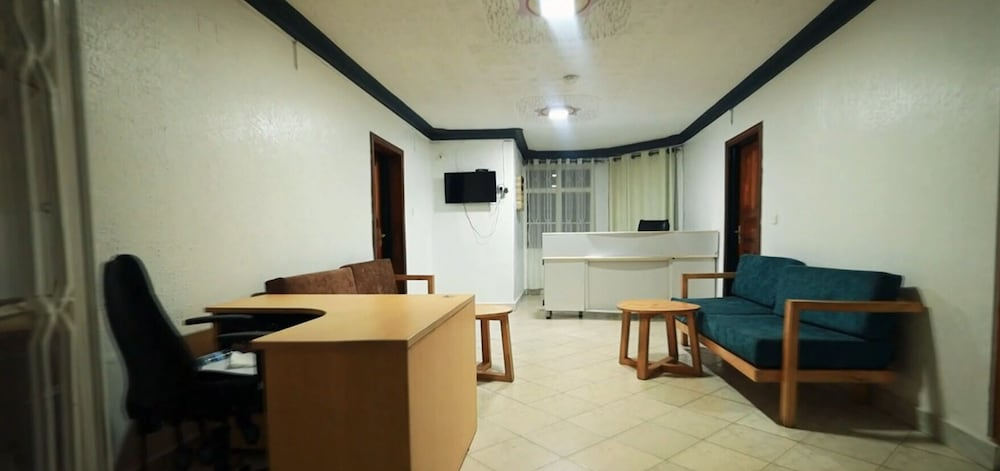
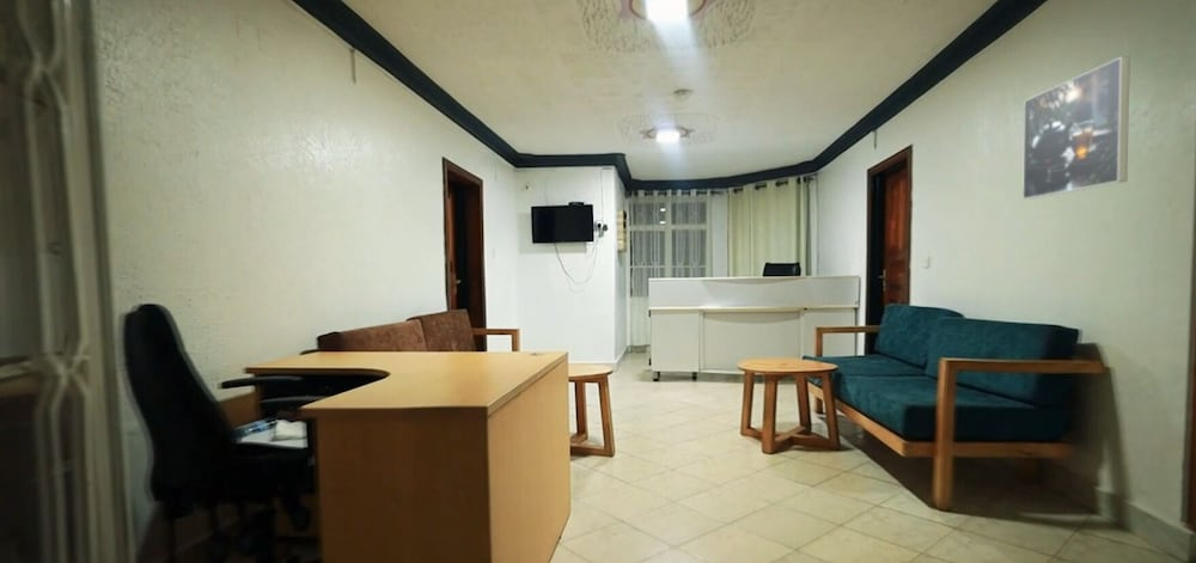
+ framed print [1021,55,1131,201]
